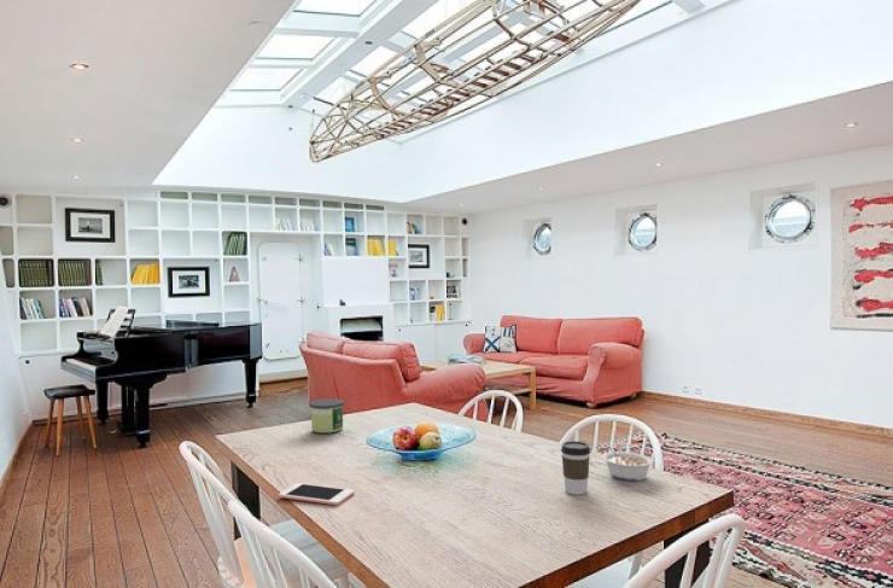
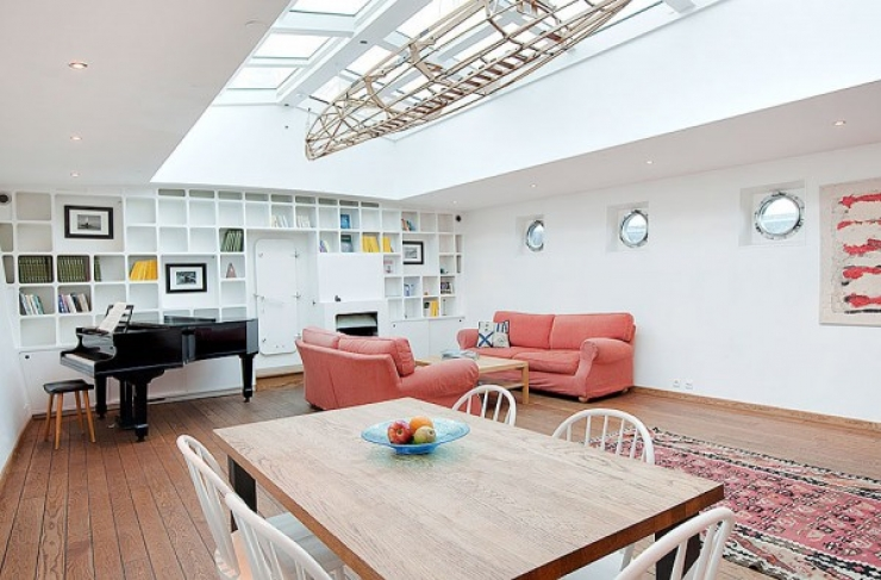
- legume [601,444,655,482]
- coffee cup [560,439,591,496]
- cell phone [278,482,355,506]
- candle [309,397,345,435]
